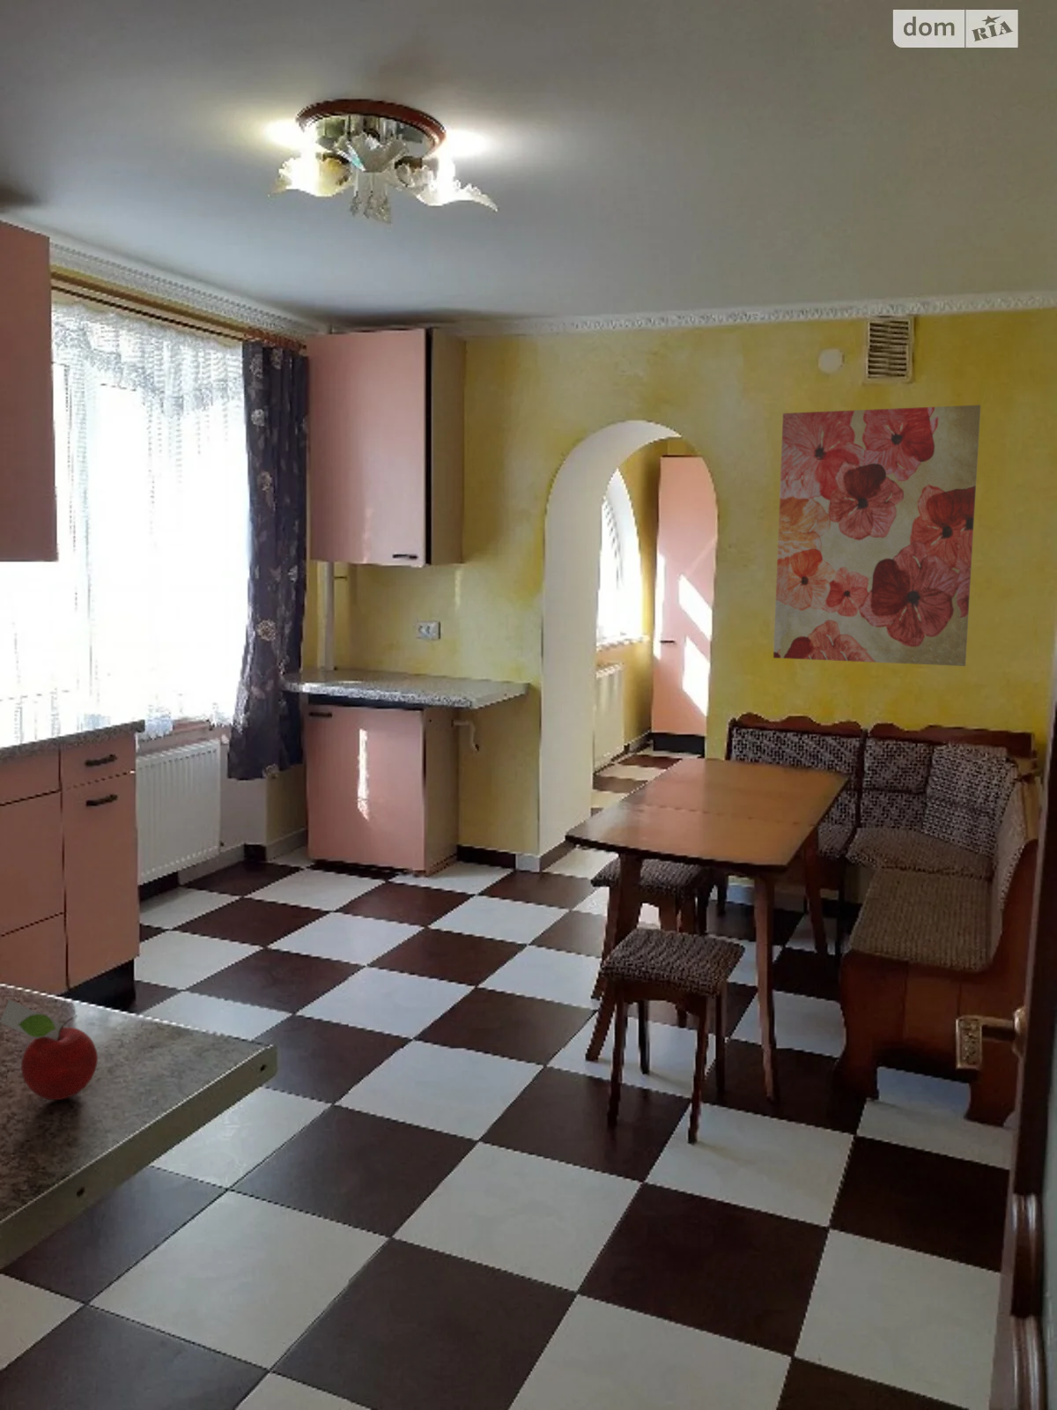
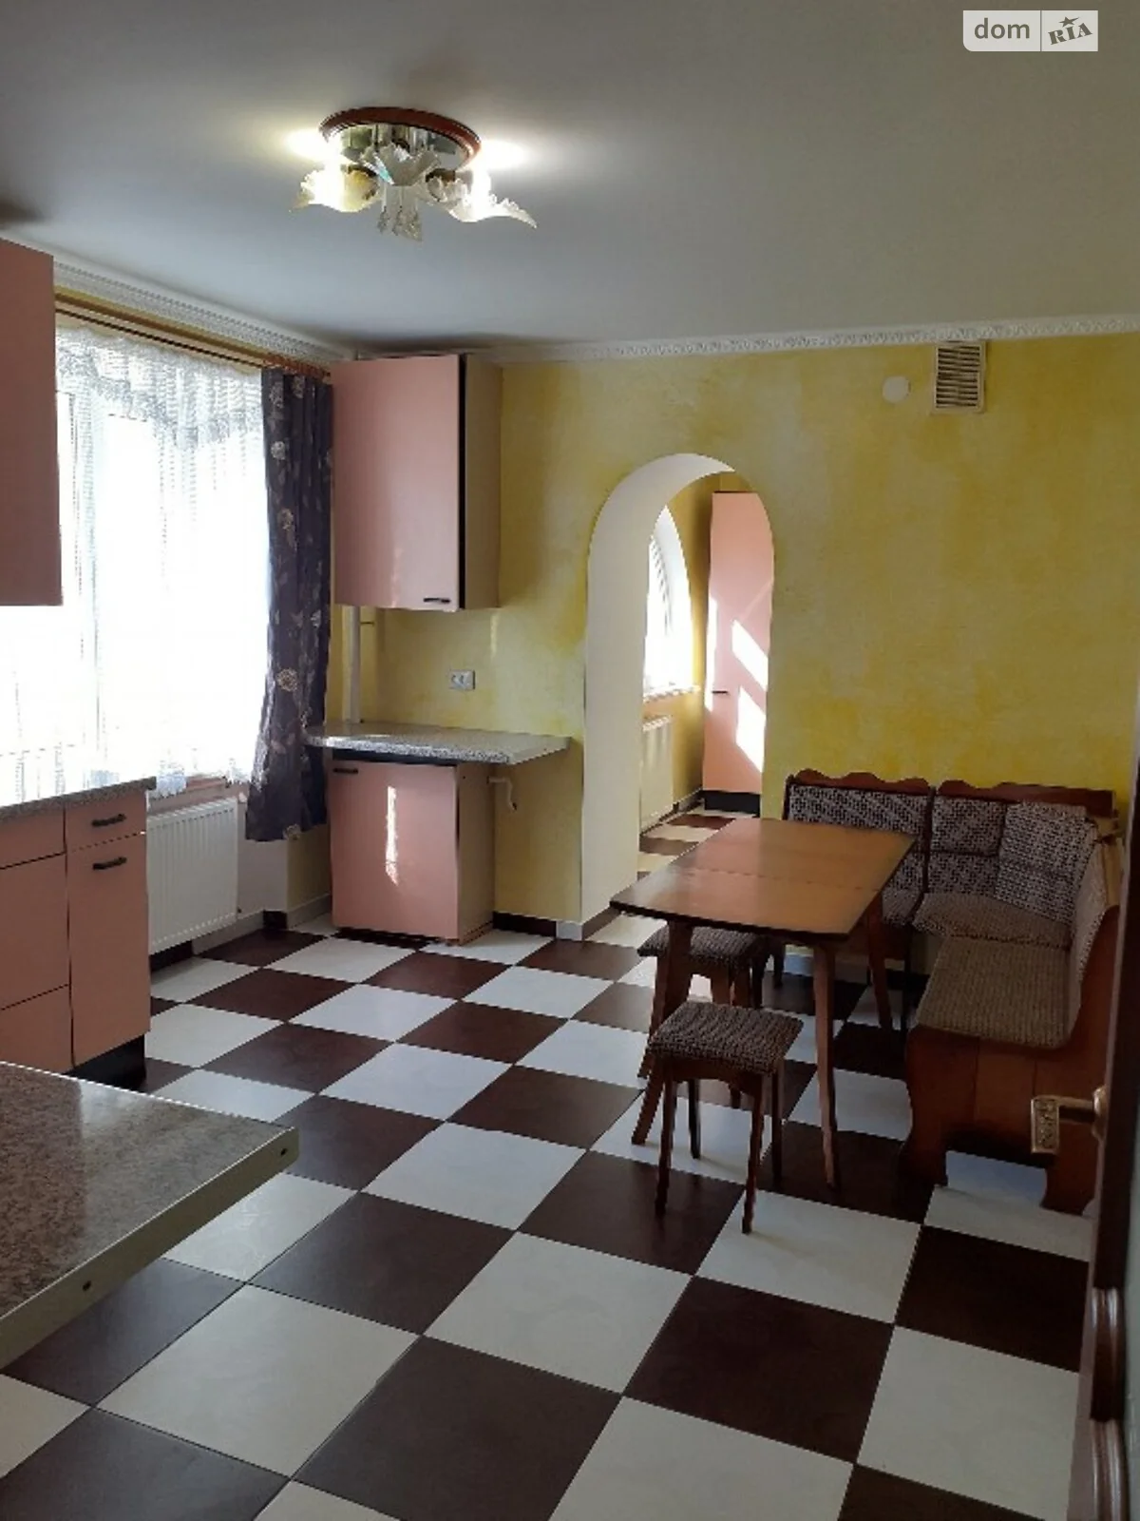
- wall art [773,404,982,667]
- fruit [0,998,99,1100]
